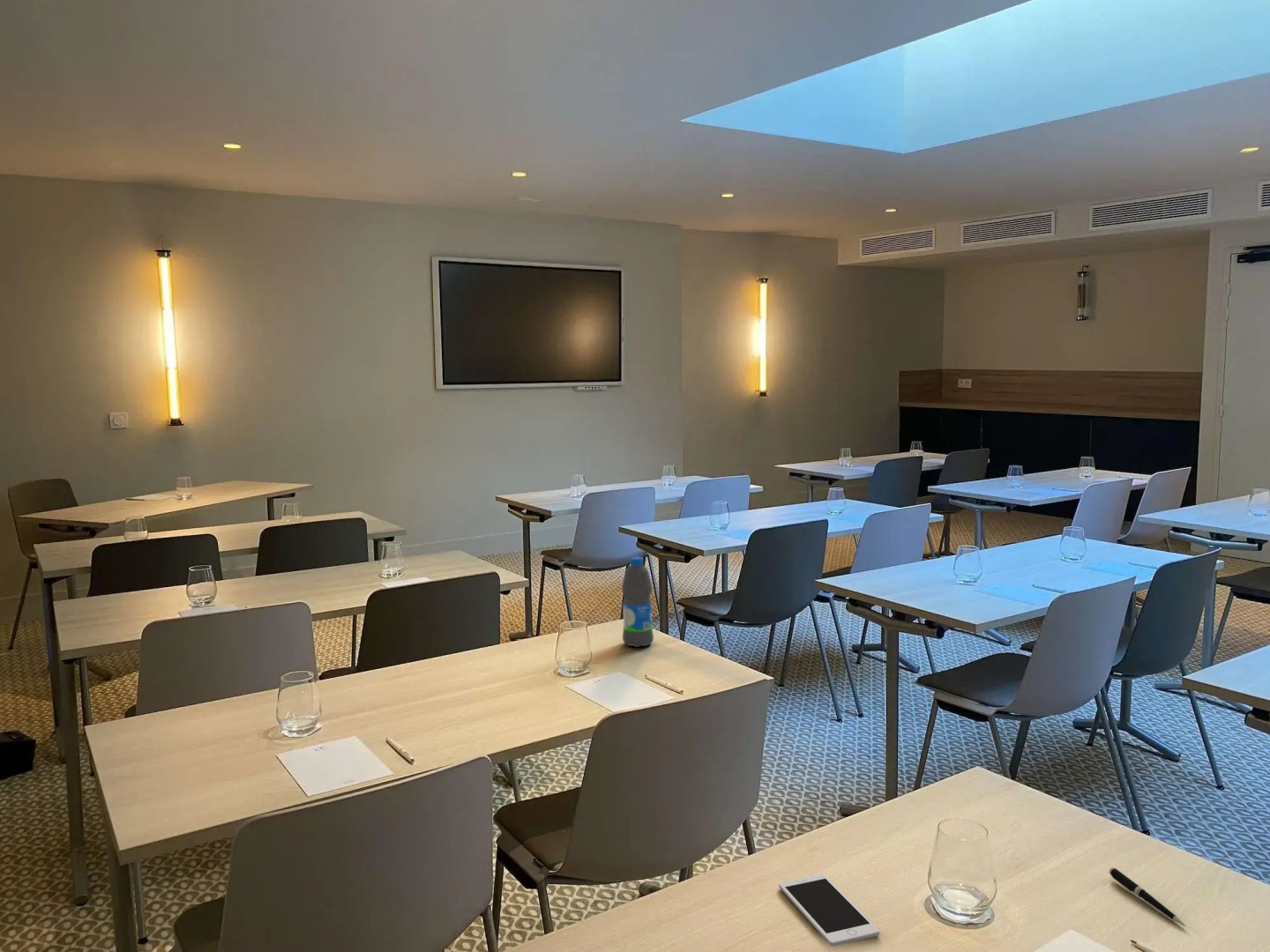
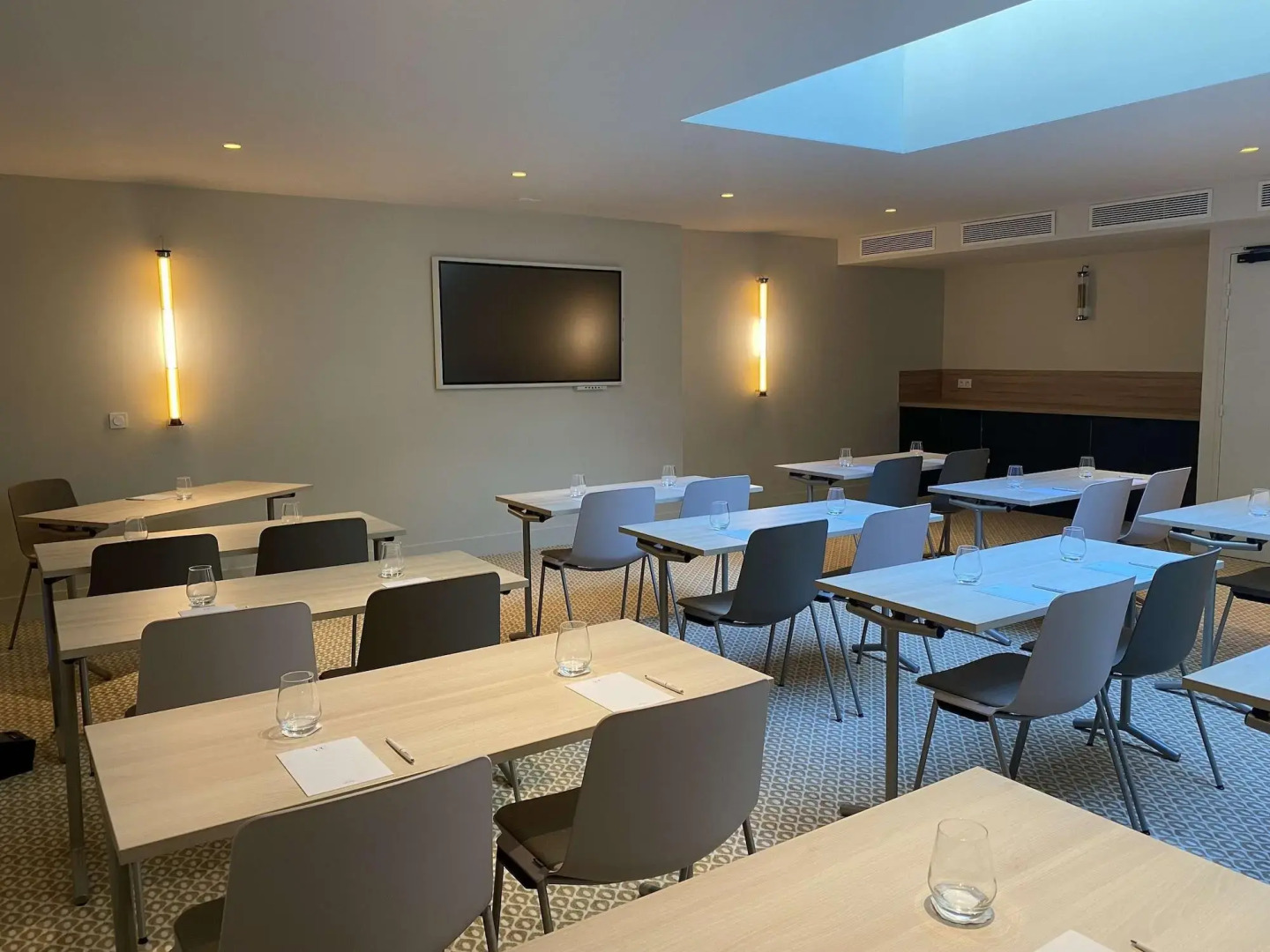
- cell phone [778,874,880,947]
- water bottle [621,556,654,648]
- pen [1109,866,1186,927]
